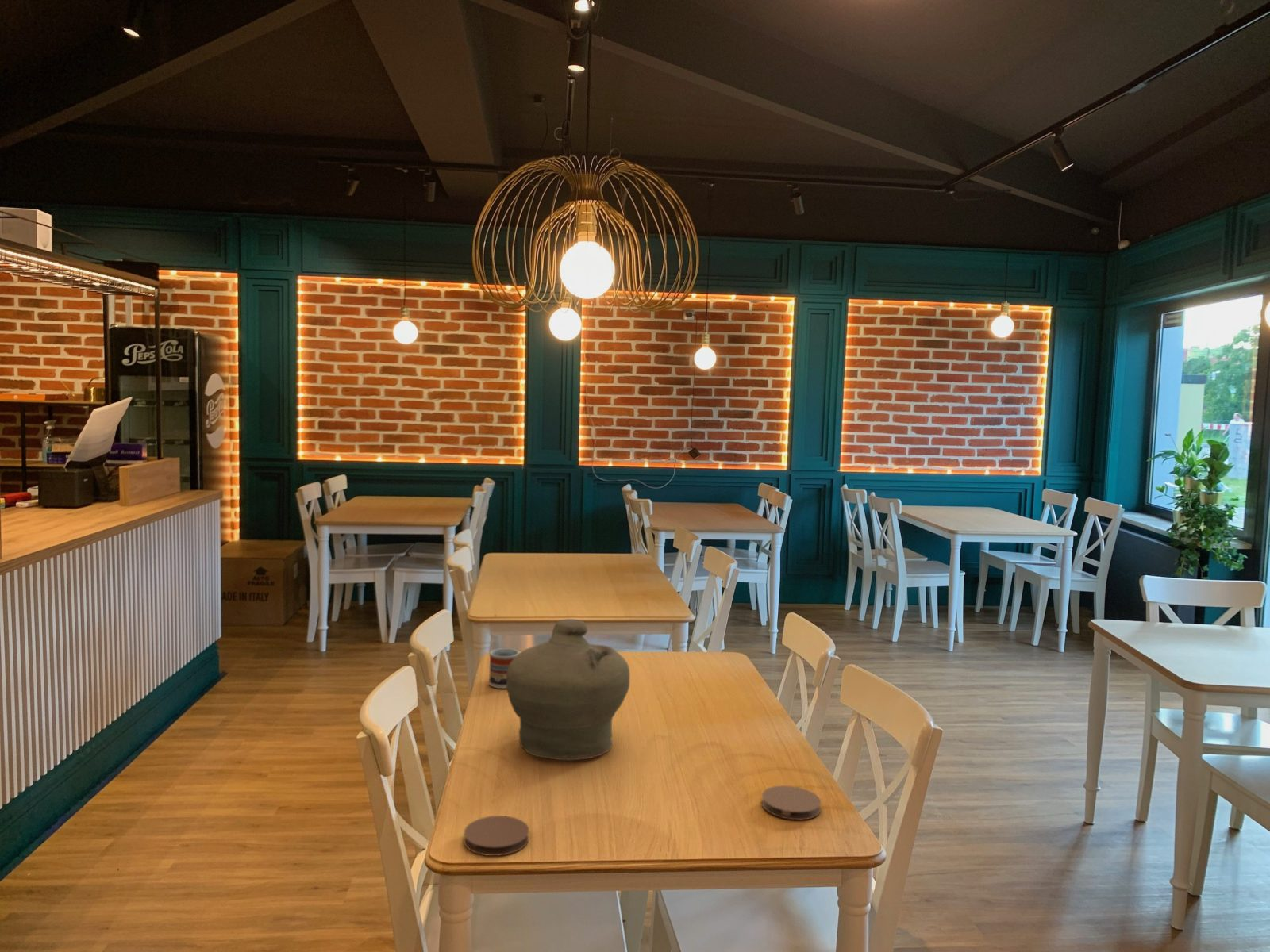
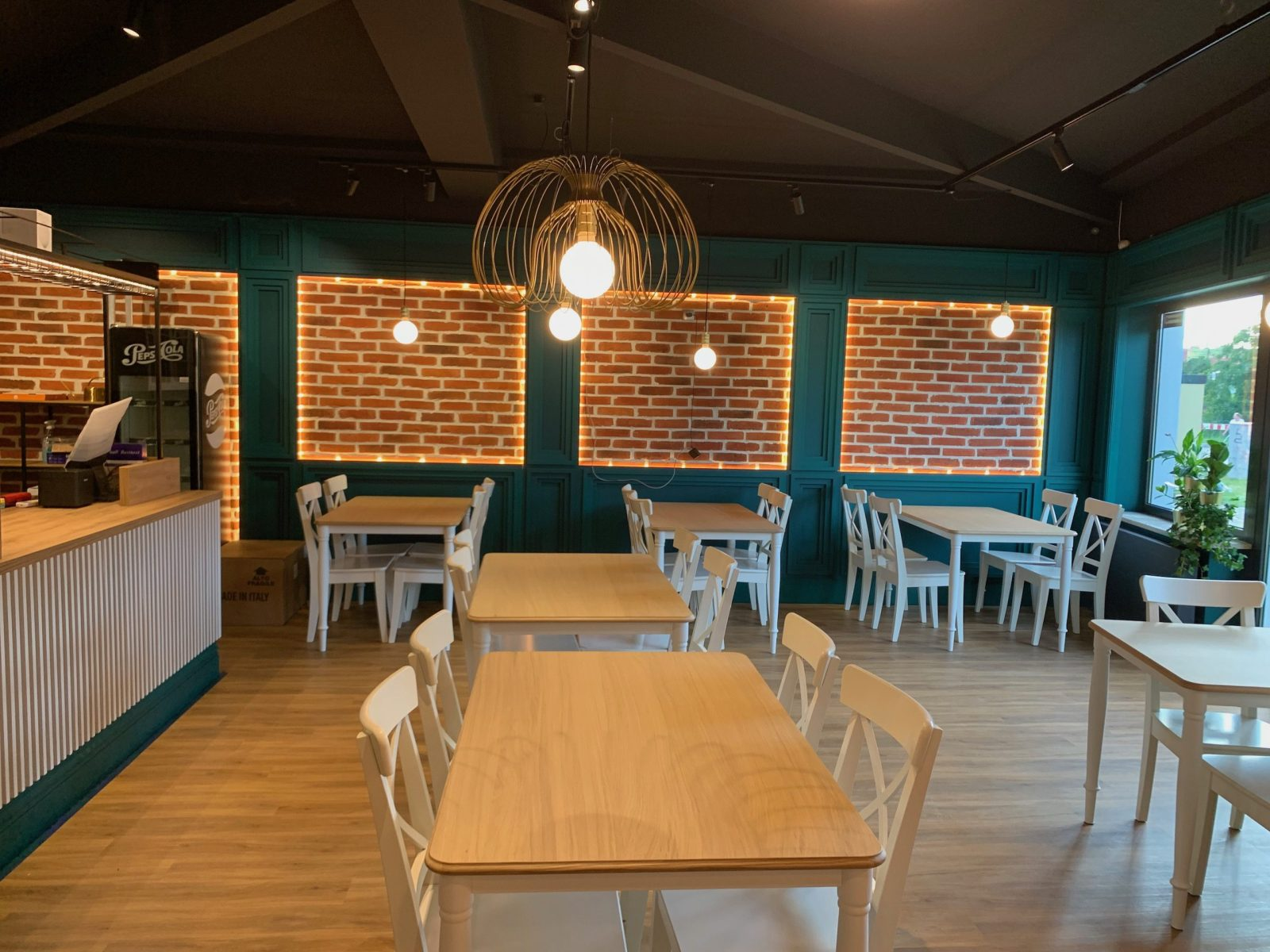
- coaster [463,815,530,857]
- cup [488,647,520,689]
- jar [506,618,630,761]
- coaster [761,785,822,821]
